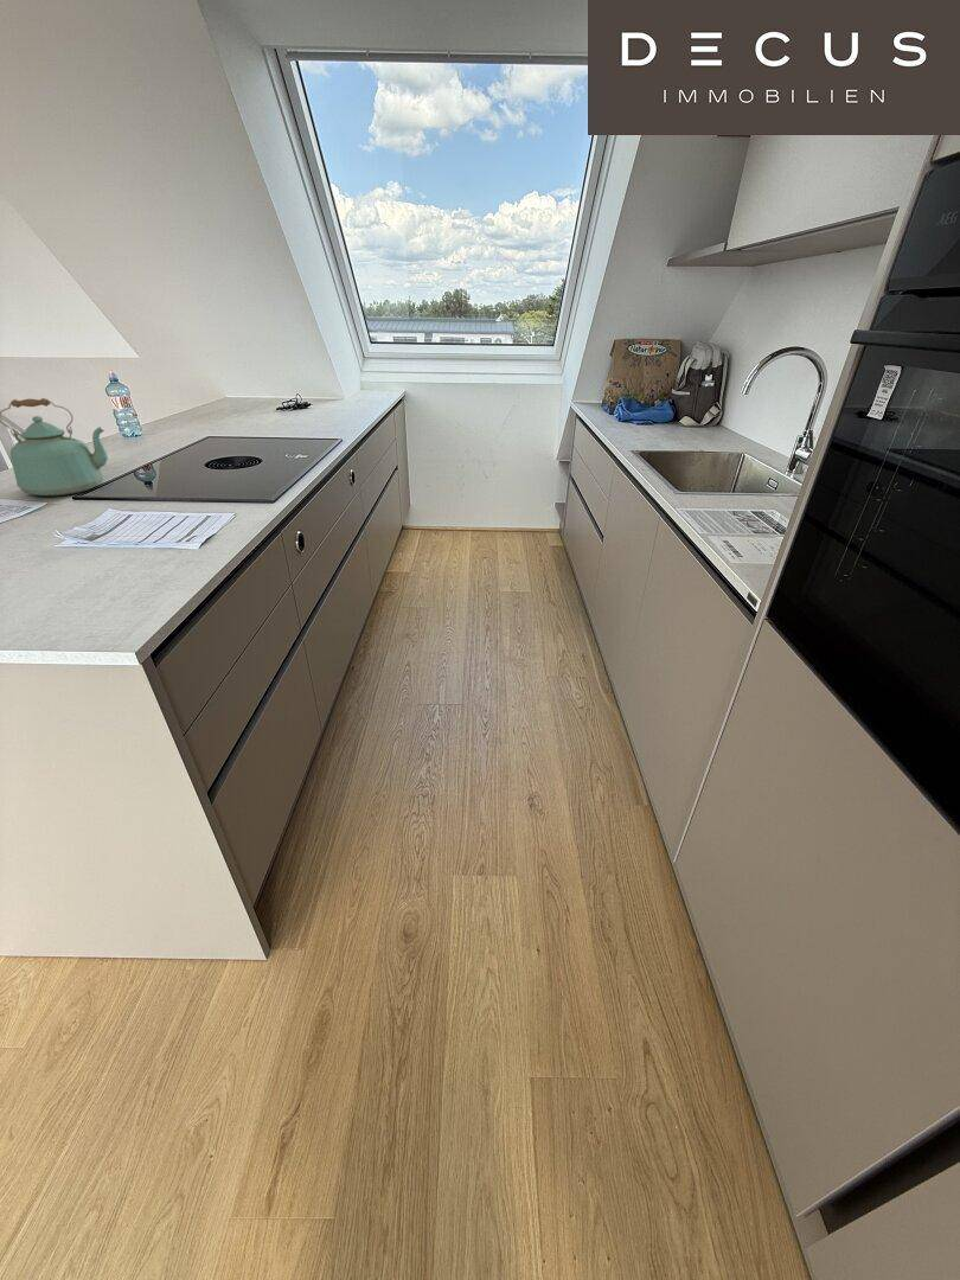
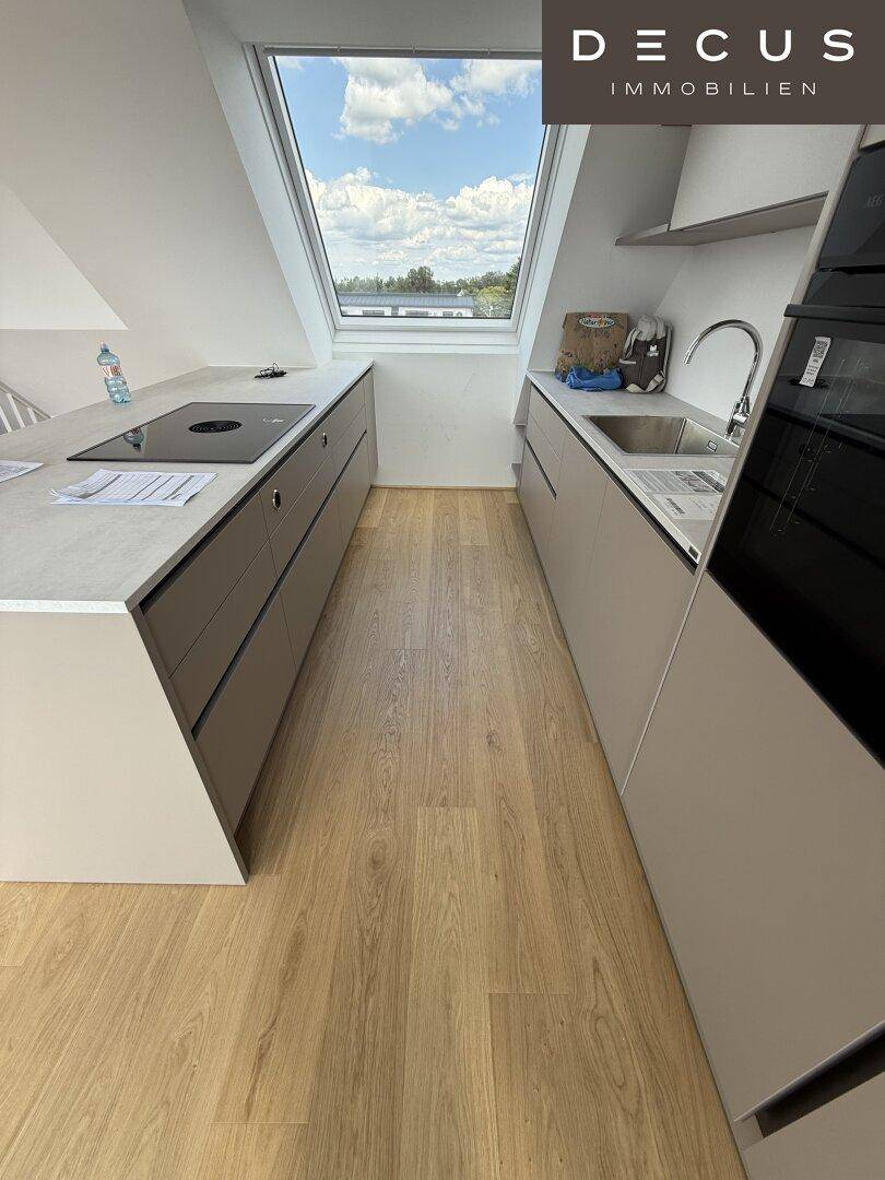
- kettle [0,397,109,498]
